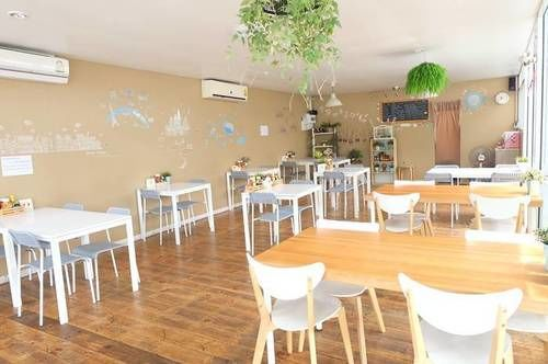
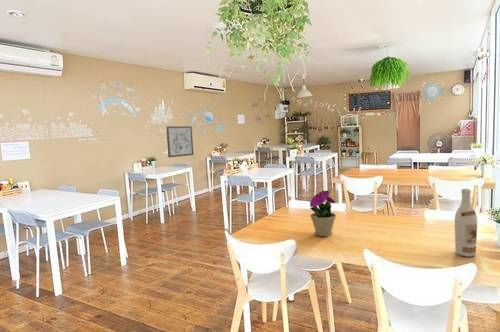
+ wall art [165,125,194,158]
+ flower pot [309,190,337,237]
+ wine bottle [454,188,478,258]
